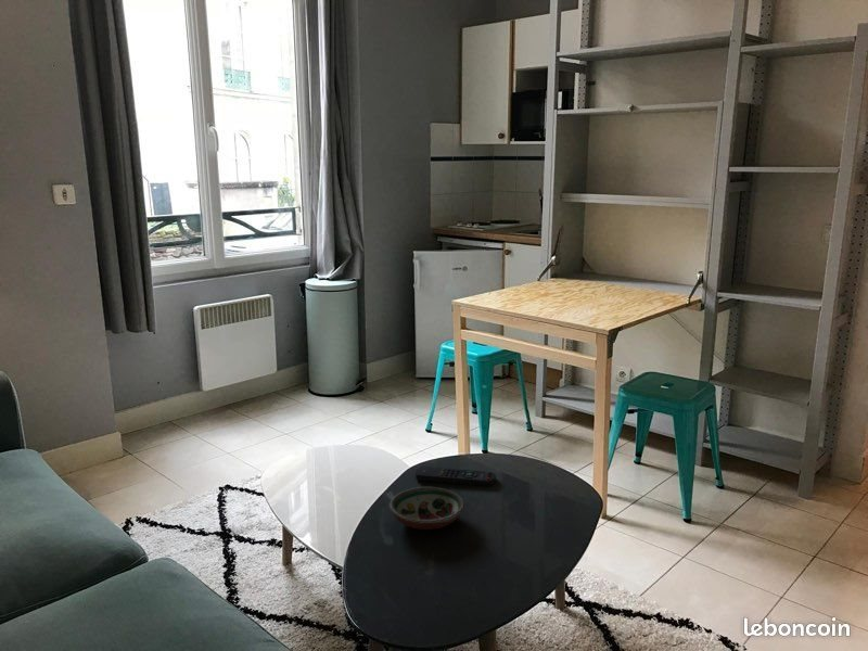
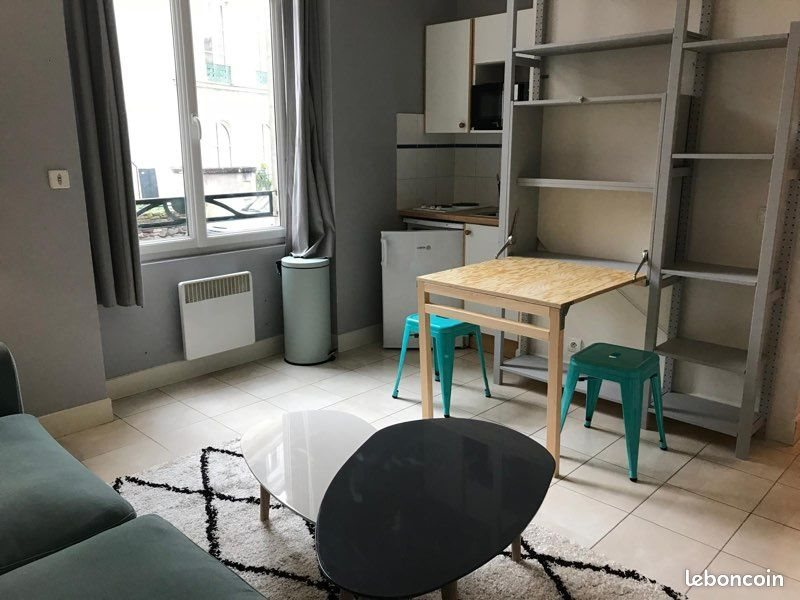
- decorative bowl [388,486,465,531]
- remote control [414,465,497,487]
